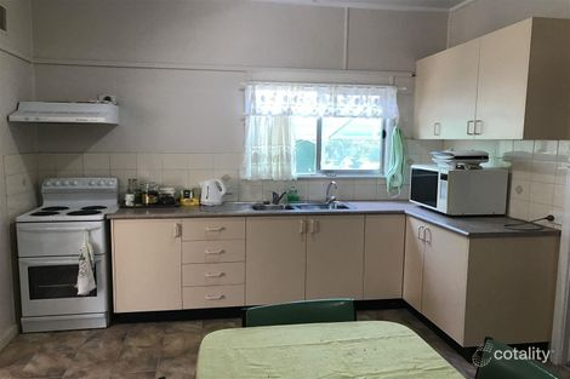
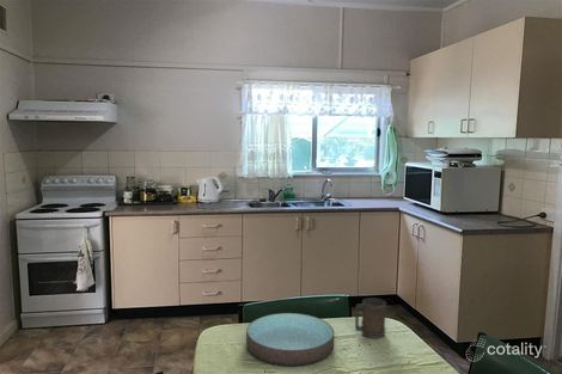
+ mug [354,296,387,339]
+ bowl [245,312,336,367]
